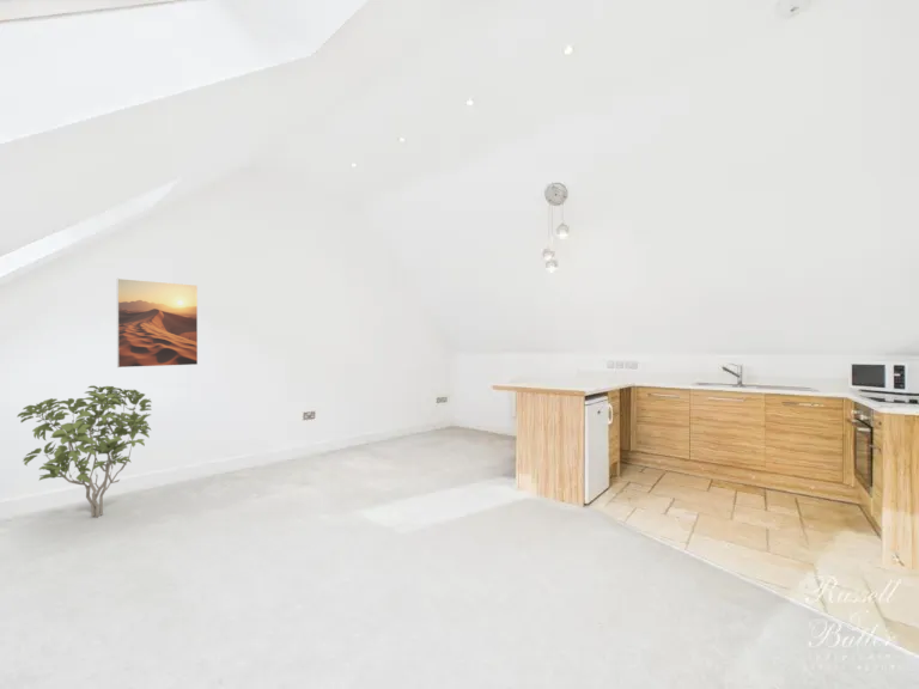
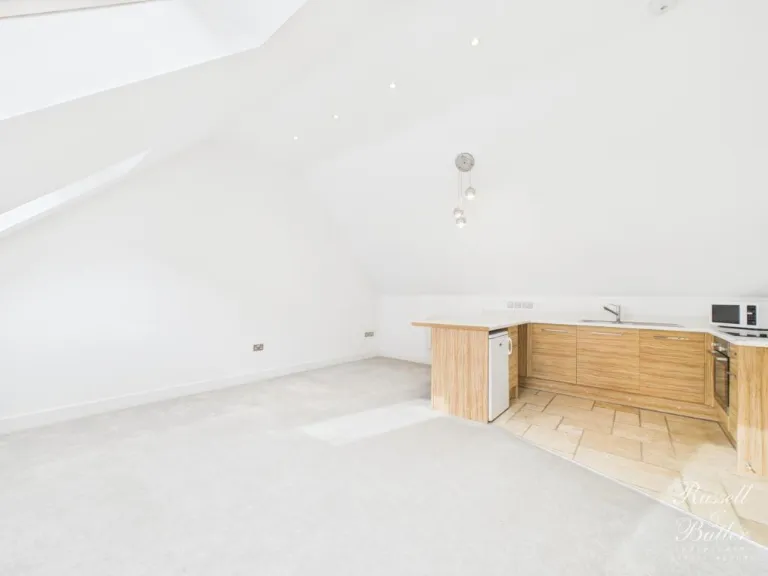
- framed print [116,278,199,368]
- shrub [16,384,153,518]
